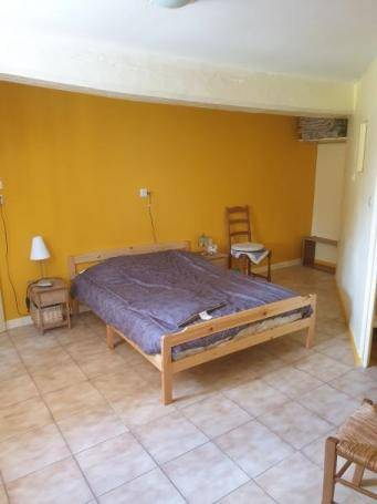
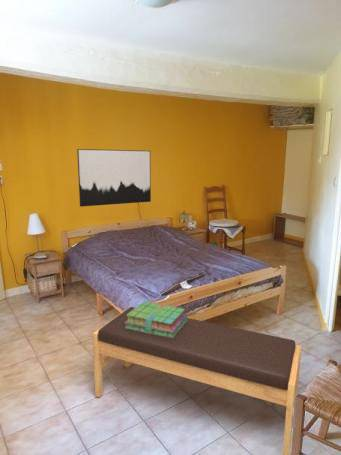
+ bench [92,306,302,455]
+ wall art [76,148,152,208]
+ stack of books [125,301,188,338]
